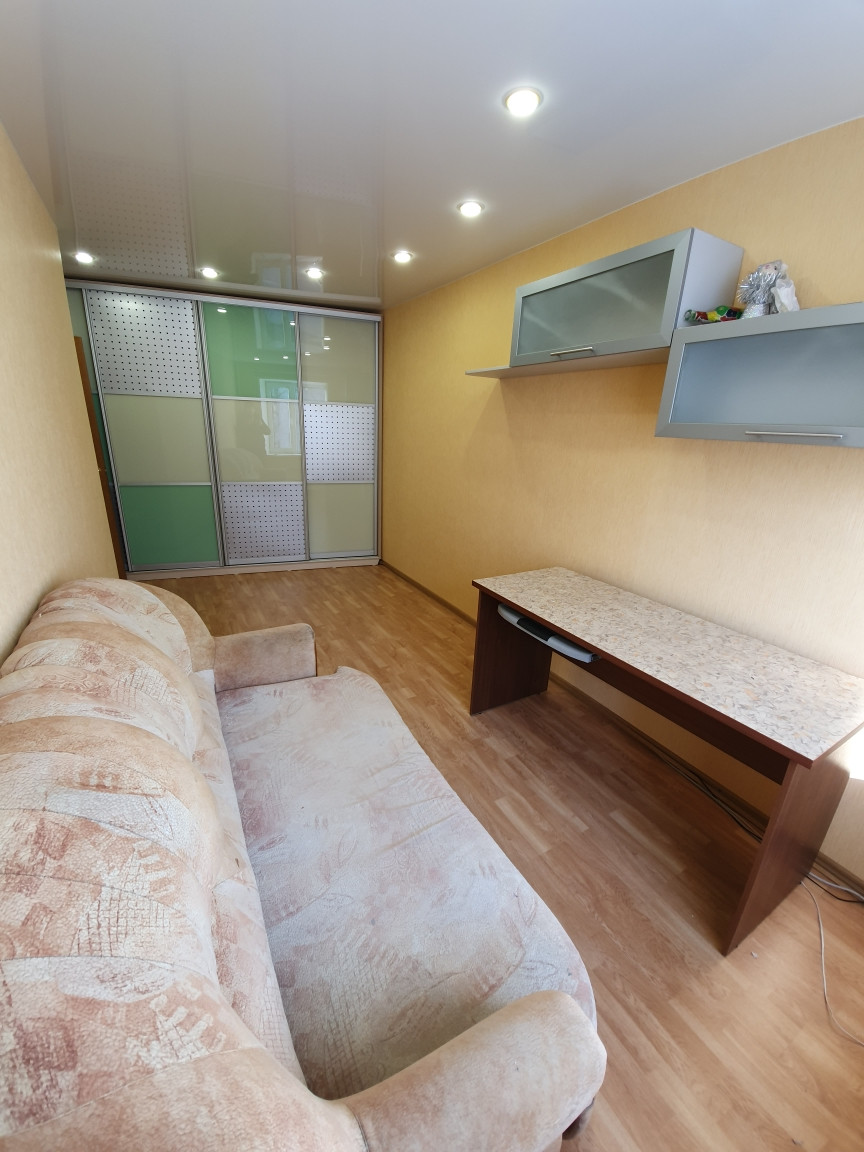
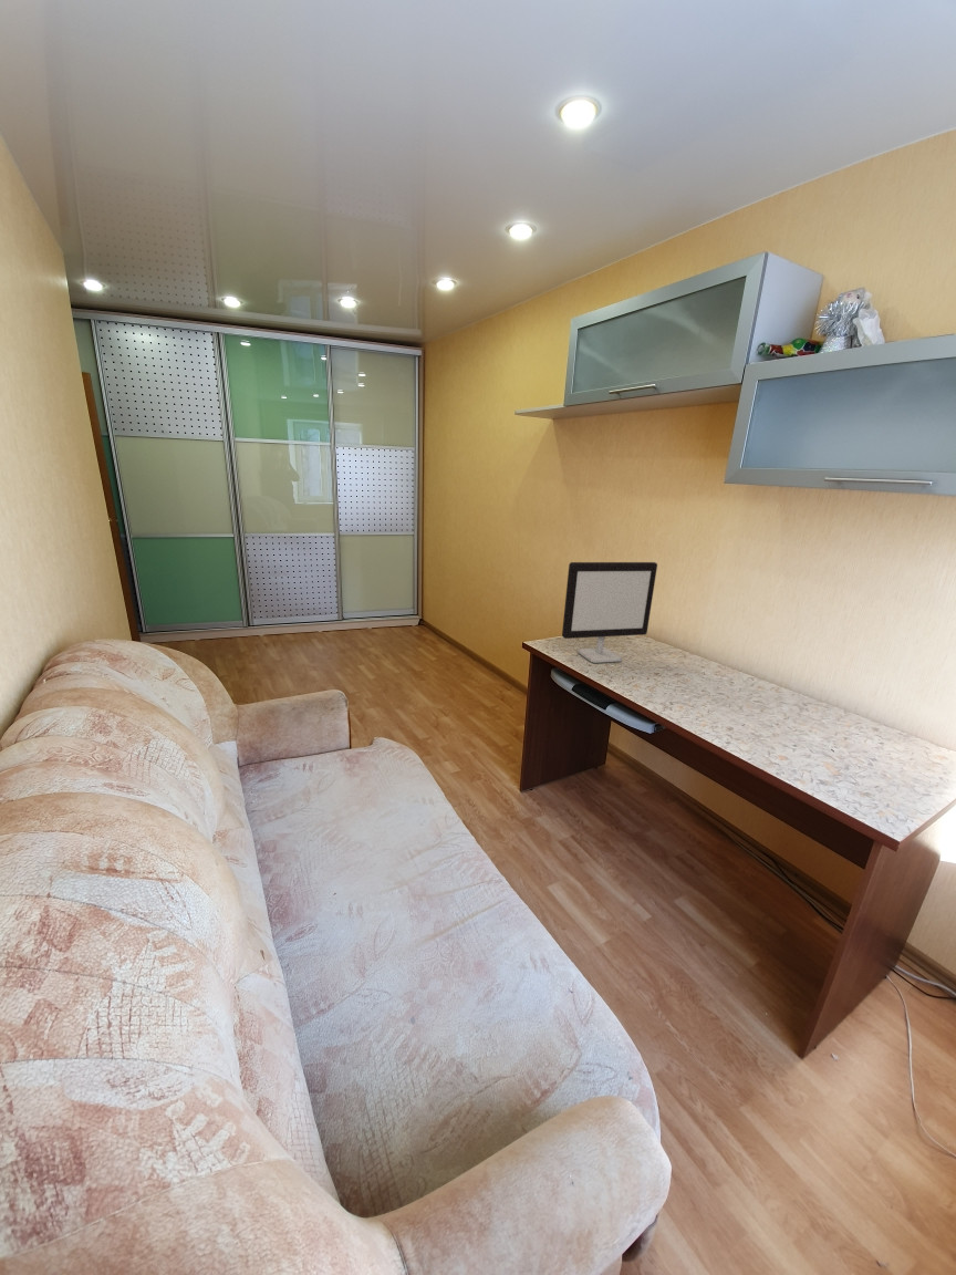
+ computer monitor [561,561,658,664]
